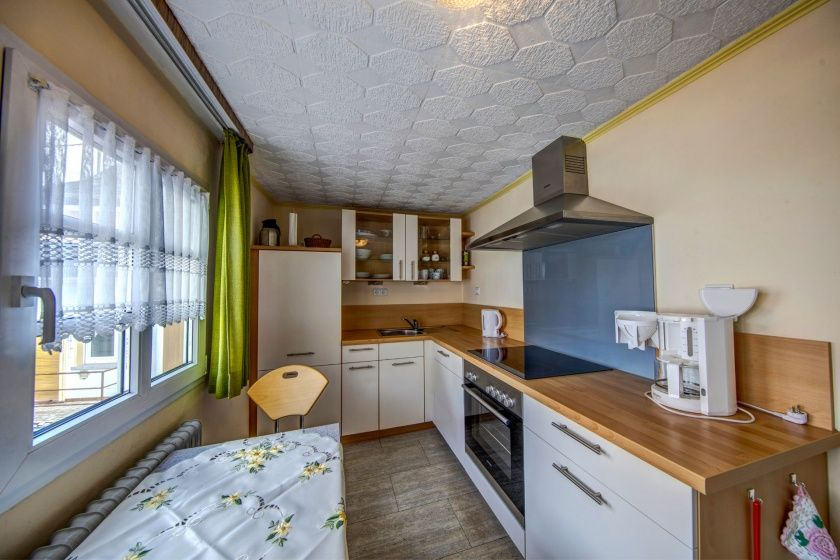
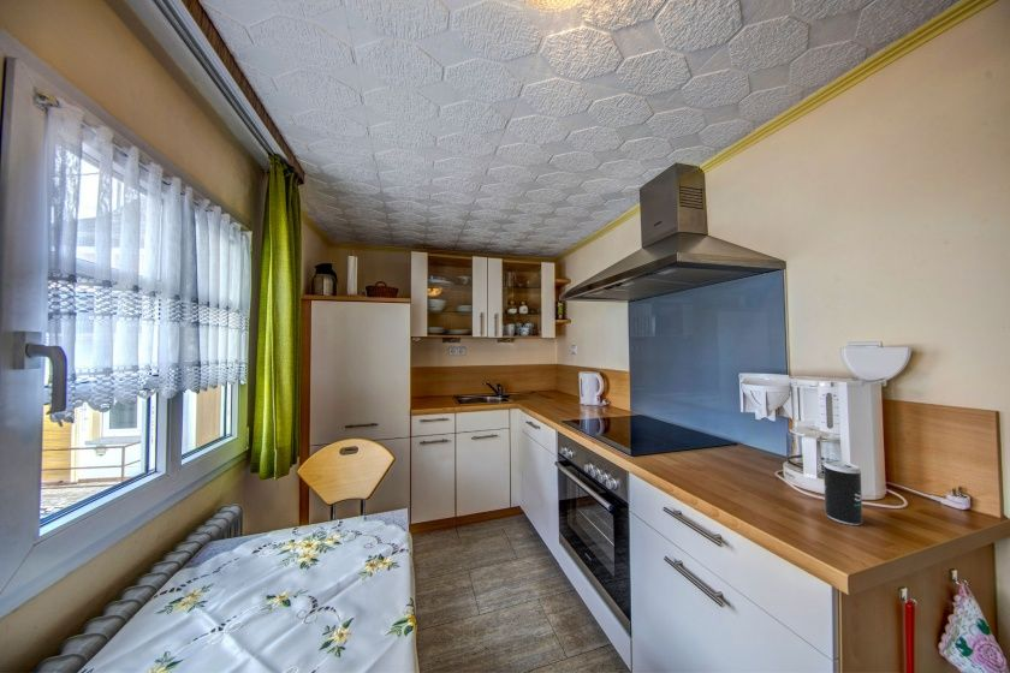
+ beverage can [822,459,863,526]
